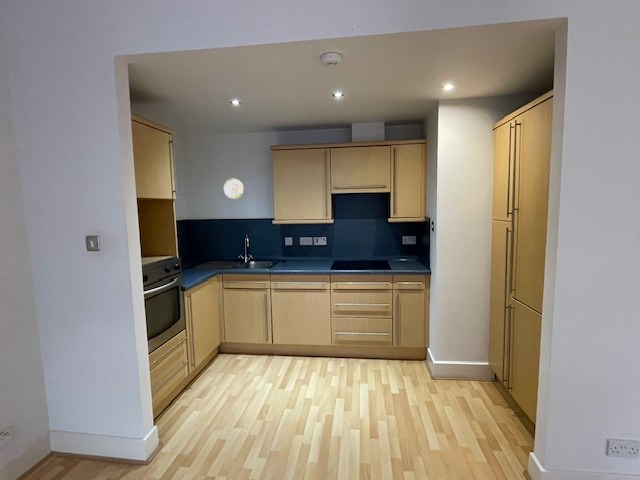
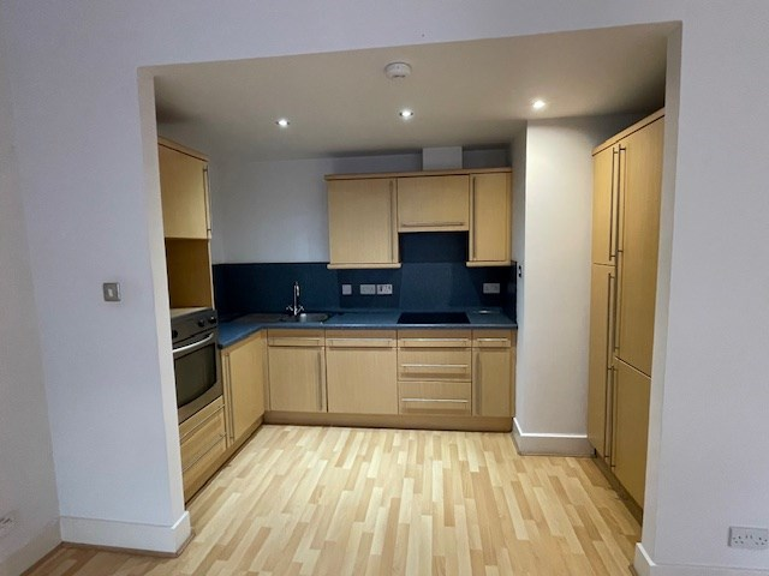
- decorative plate [223,176,246,200]
